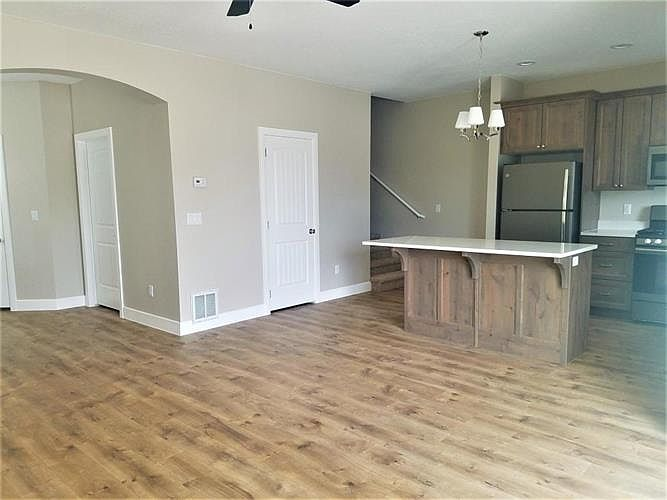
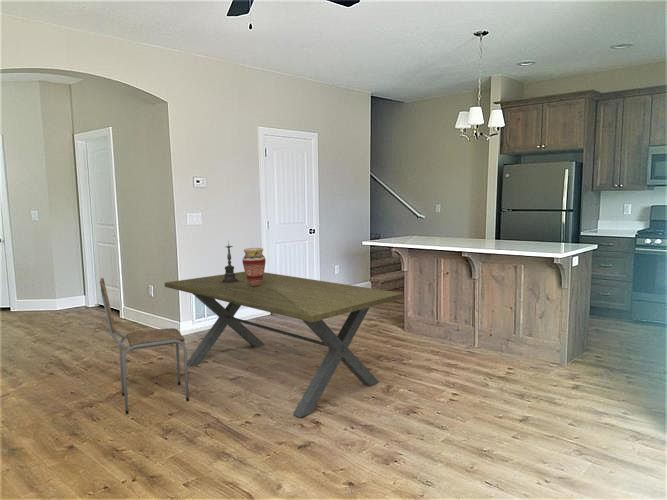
+ vase [241,247,267,287]
+ candle holder [217,239,245,284]
+ dining chair [99,277,190,415]
+ dining table [164,271,405,418]
